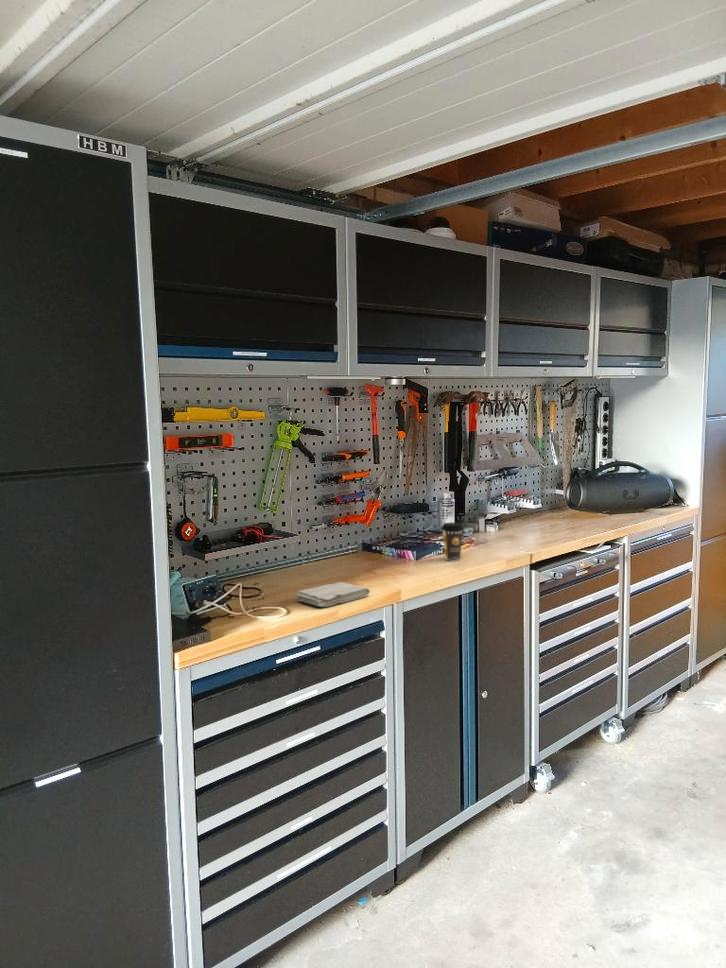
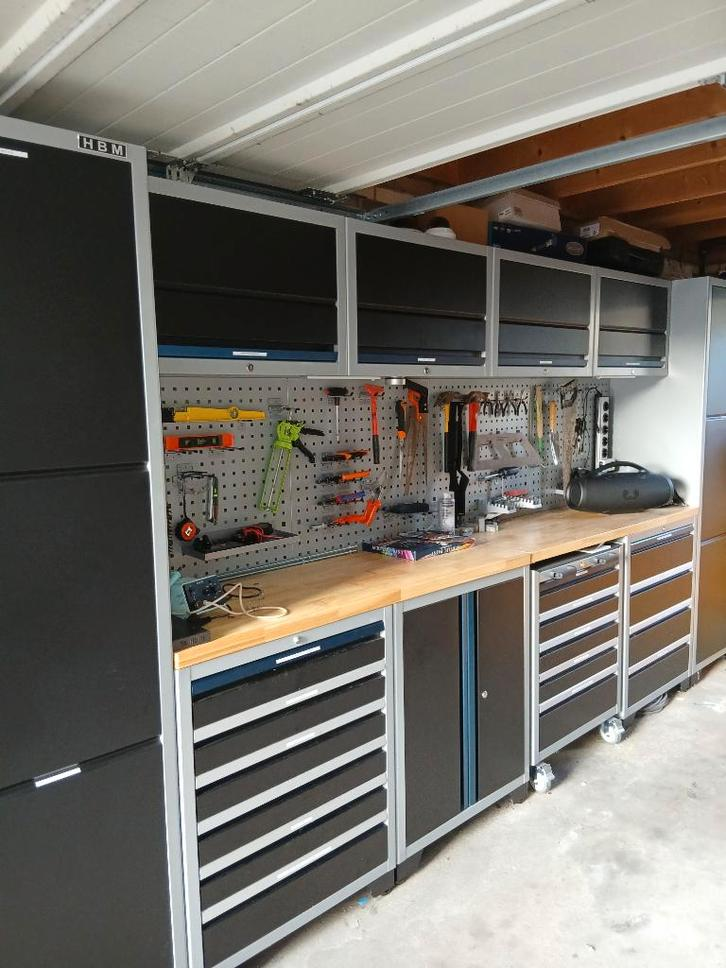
- washcloth [296,581,371,608]
- coffee cup [440,522,465,561]
